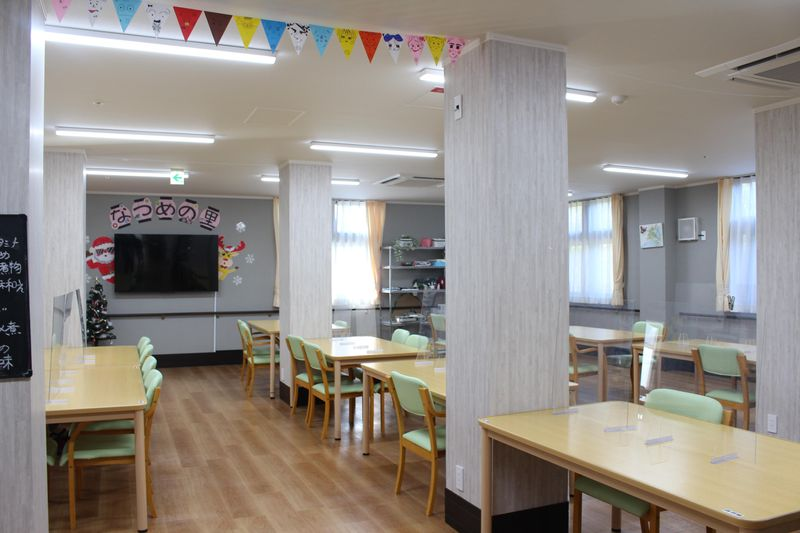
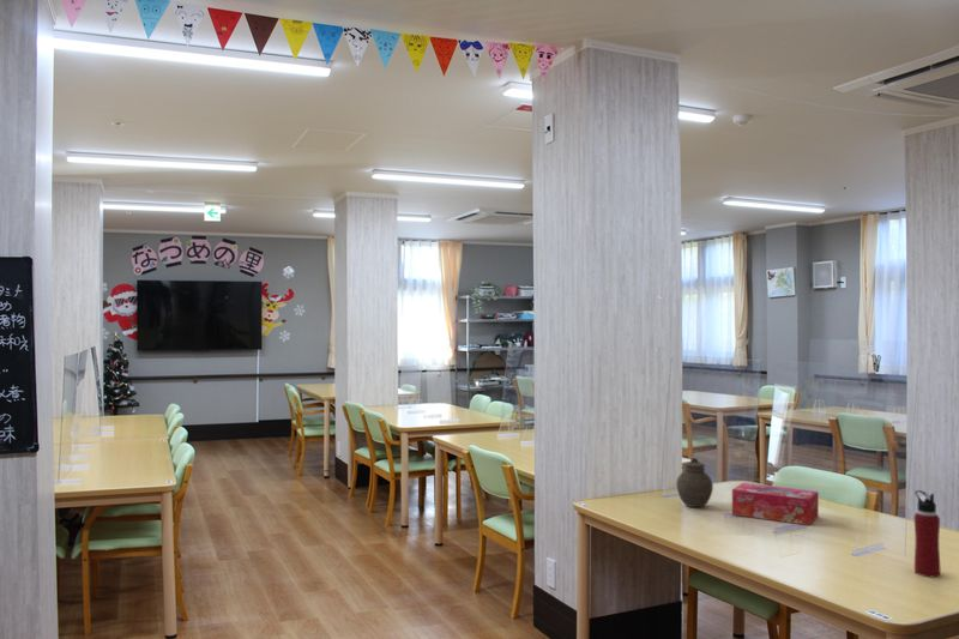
+ tissue box [731,482,820,526]
+ water bottle [913,489,941,579]
+ jar [675,457,714,508]
